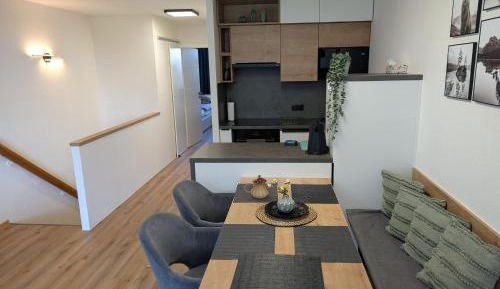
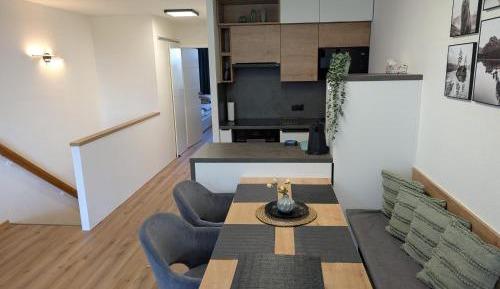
- teapot [243,174,273,199]
